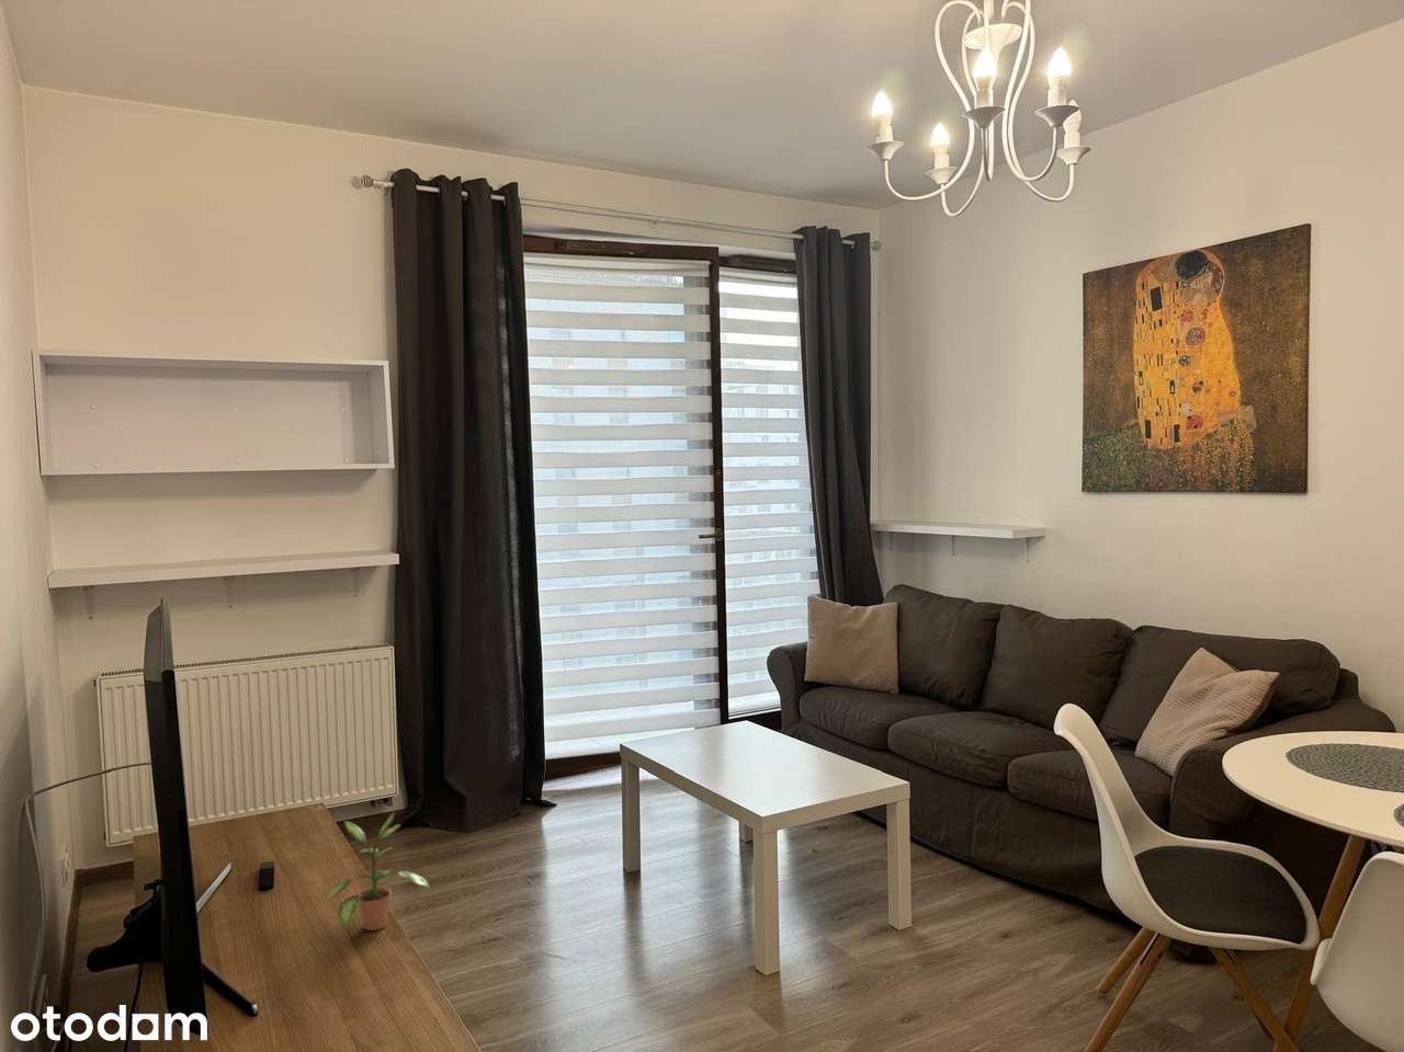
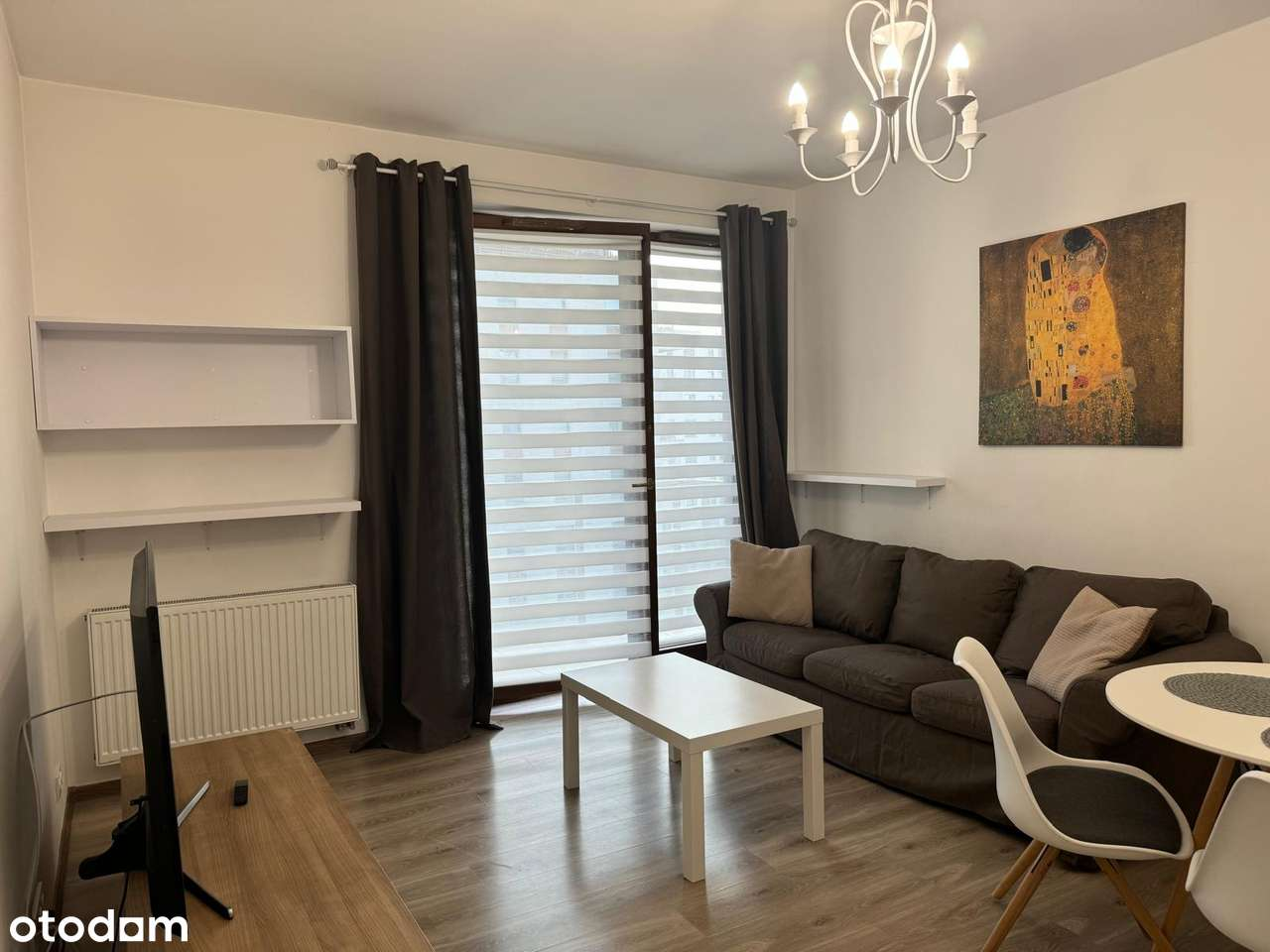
- potted plant [321,810,432,932]
